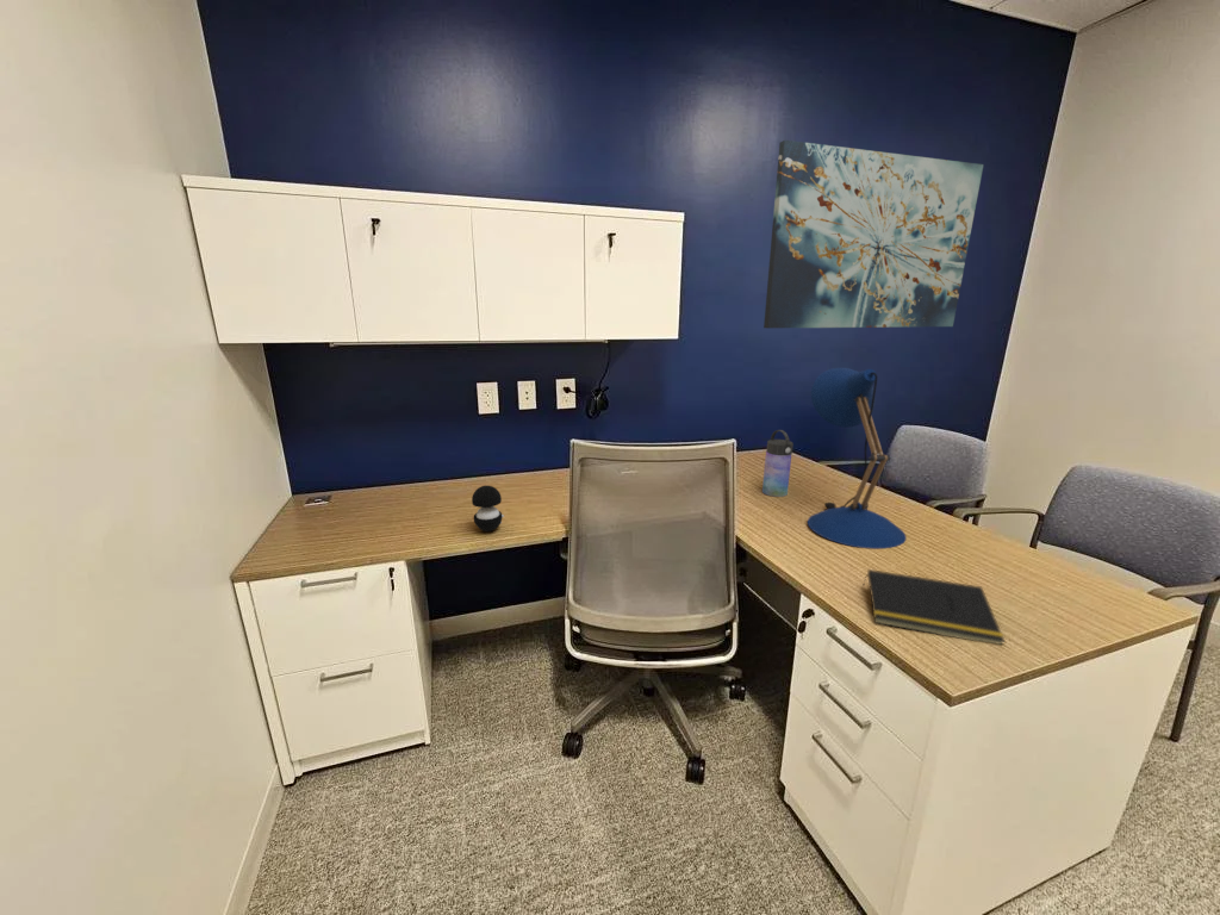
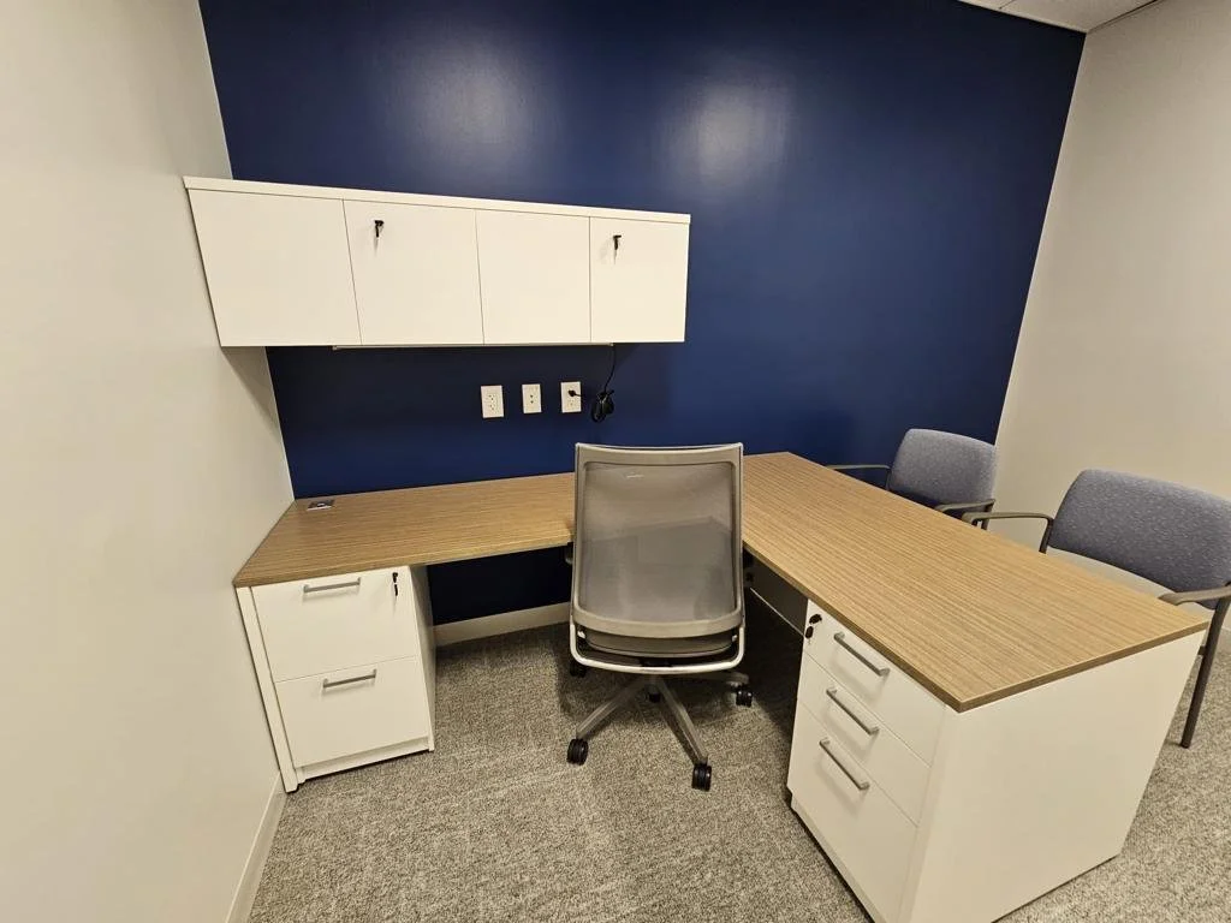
- desk lamp [807,367,908,550]
- wall art [762,139,985,329]
- water bottle [761,429,795,498]
- speaker [471,485,505,533]
- notepad [861,568,1007,646]
